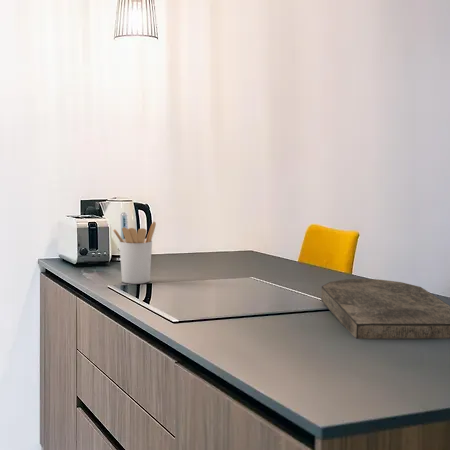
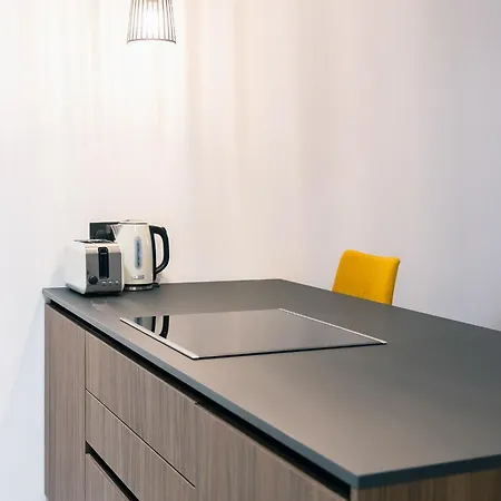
- utensil holder [113,221,157,285]
- cutting board [320,278,450,340]
